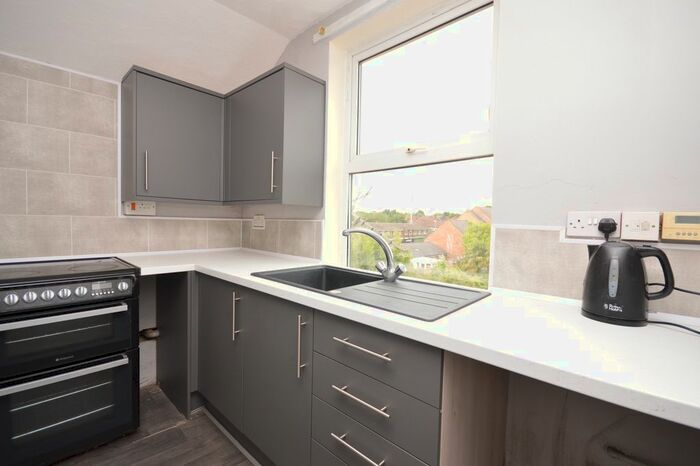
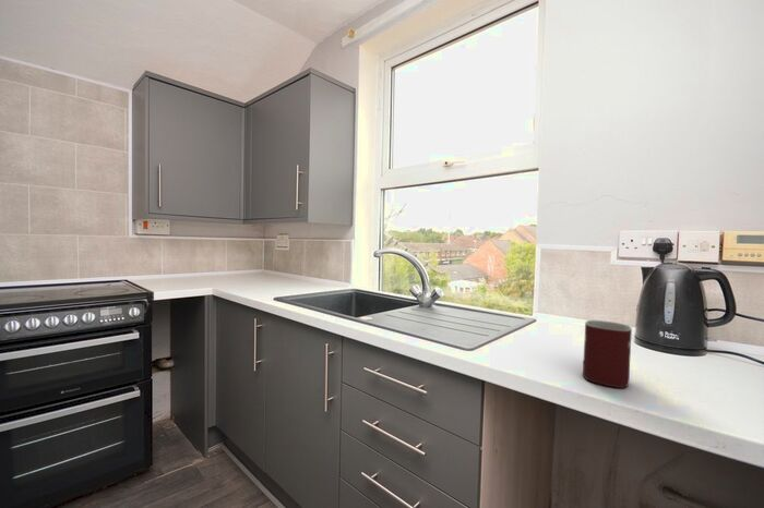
+ mug [582,319,633,389]
